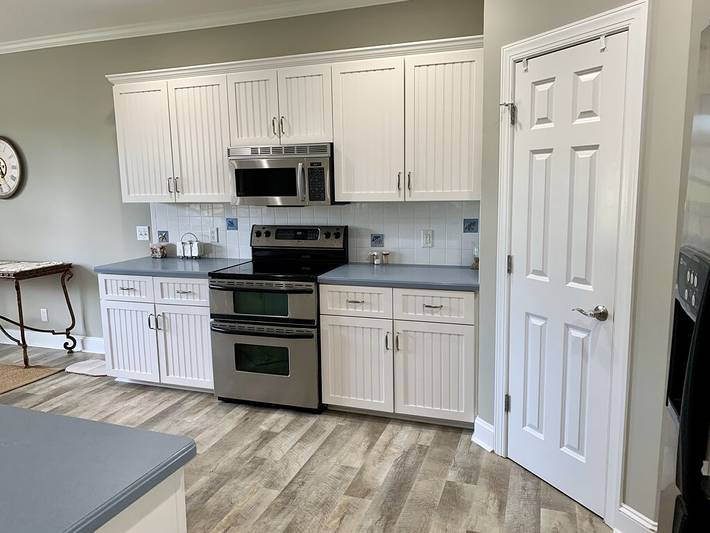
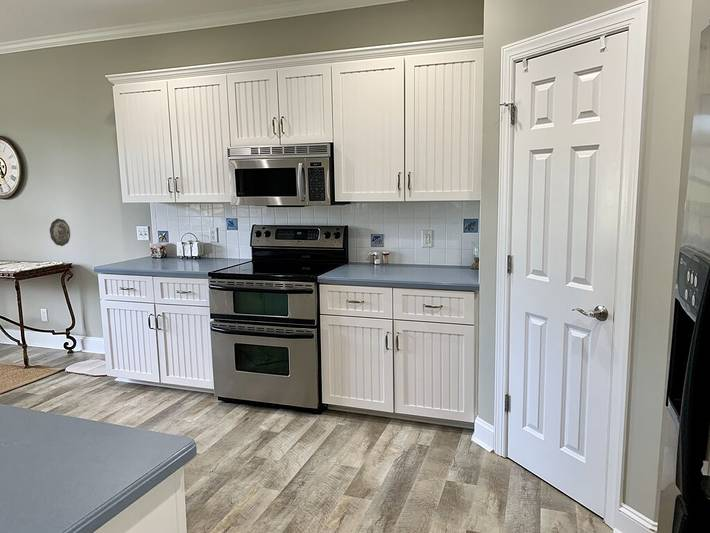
+ decorative plate [49,218,71,247]
